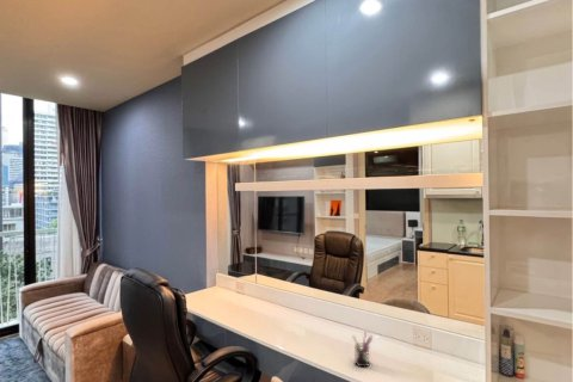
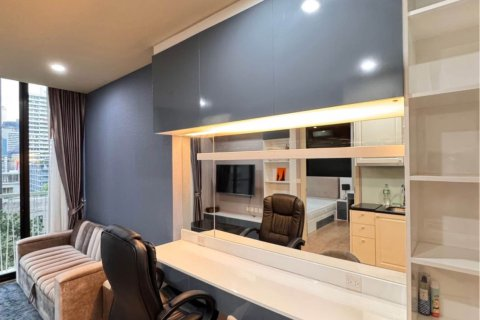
- pen holder [351,331,374,368]
